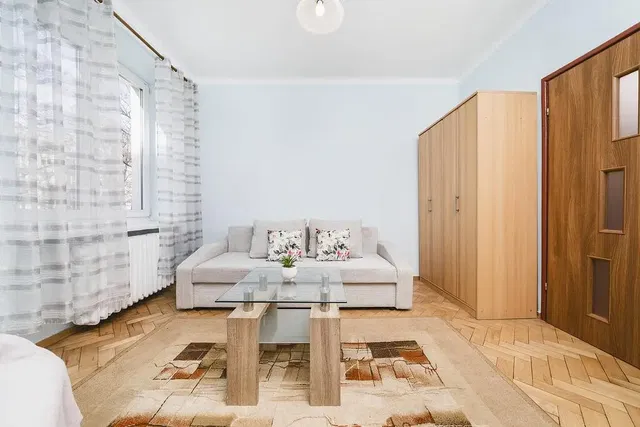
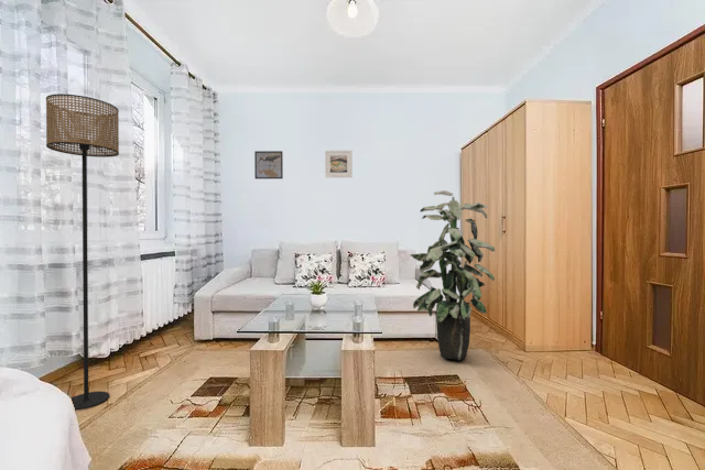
+ floor lamp [45,92,120,412]
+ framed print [253,150,284,181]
+ indoor plant [410,189,496,361]
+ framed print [324,150,354,178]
